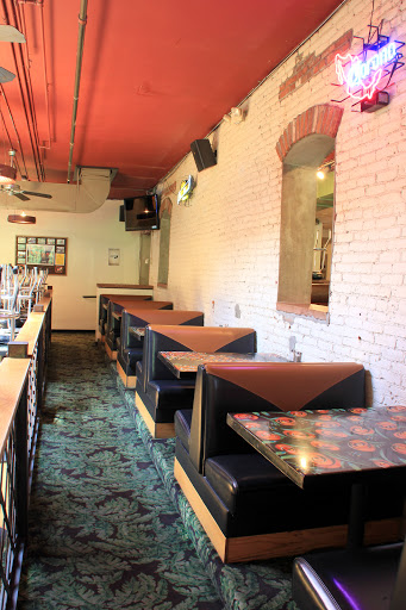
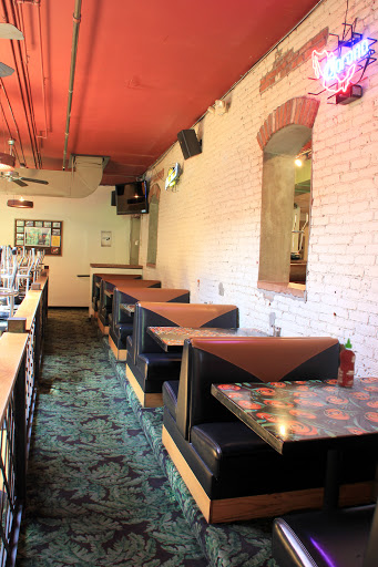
+ hot sauce [337,337,357,388]
